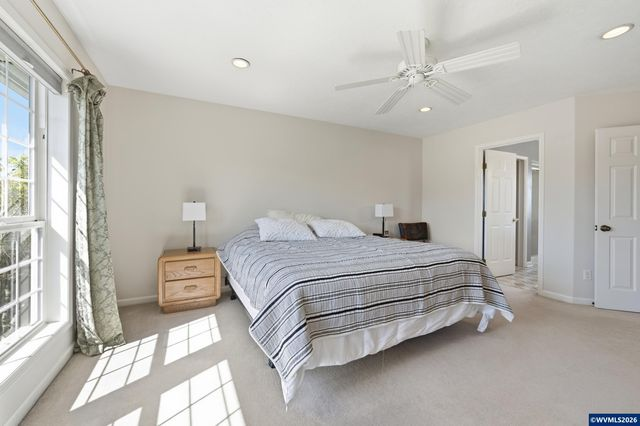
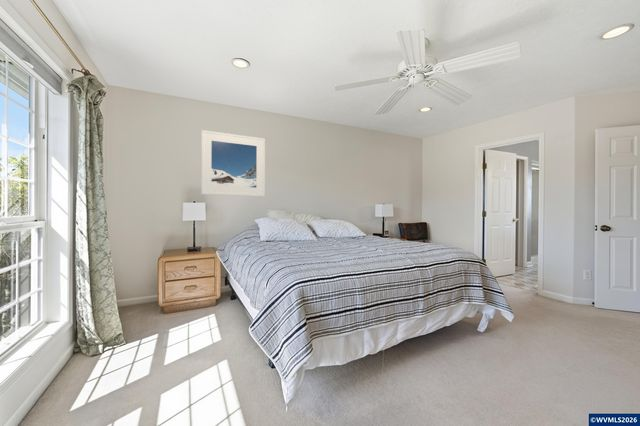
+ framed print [200,129,266,197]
